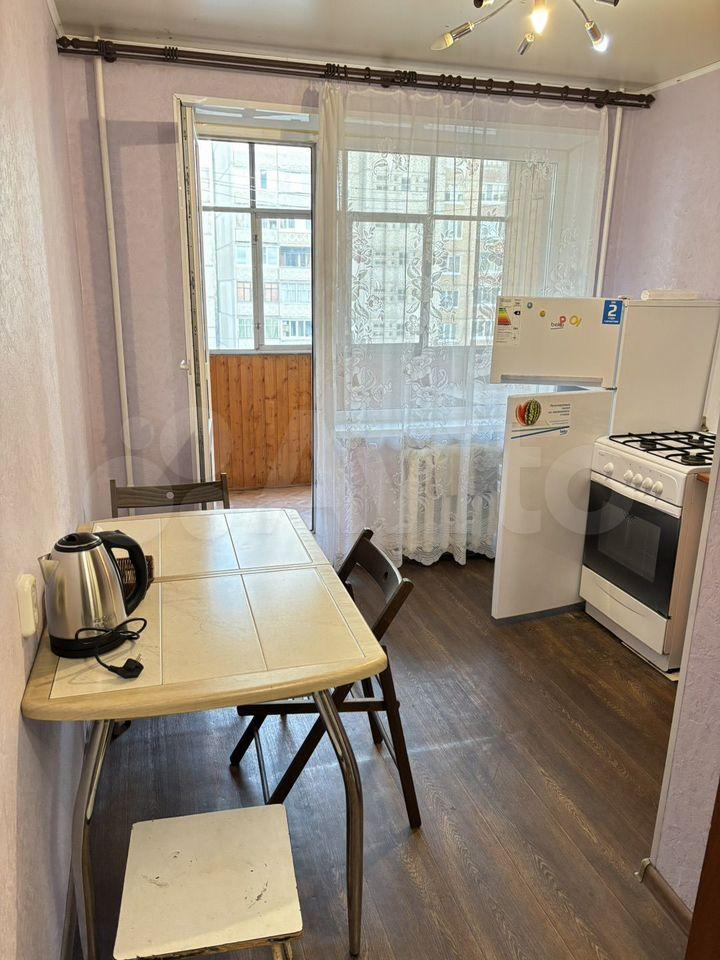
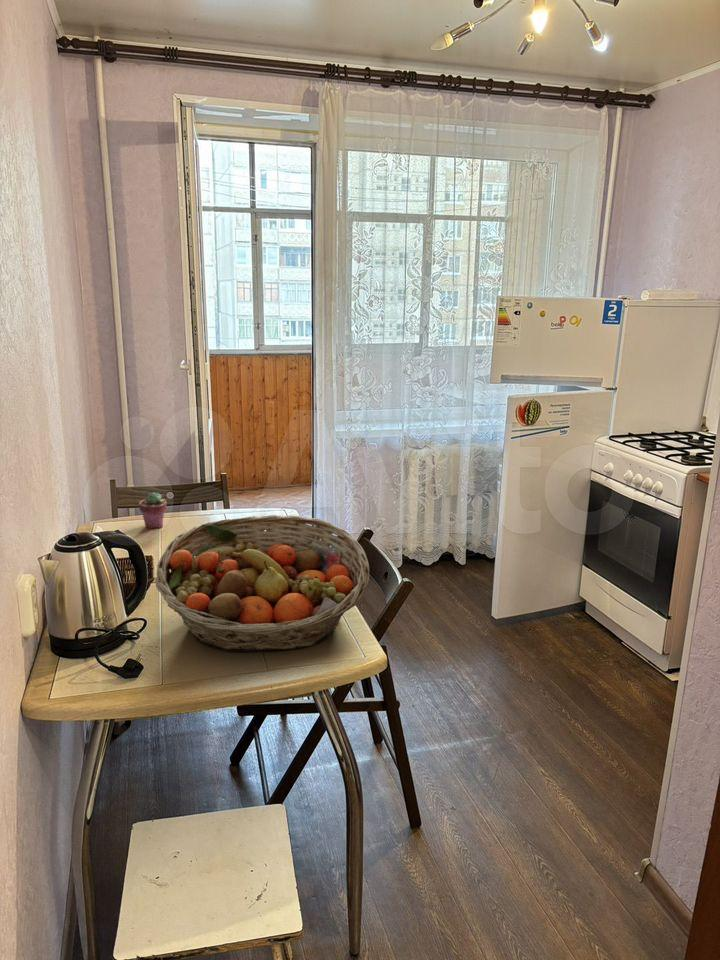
+ potted succulent [138,491,168,529]
+ fruit basket [155,514,370,653]
